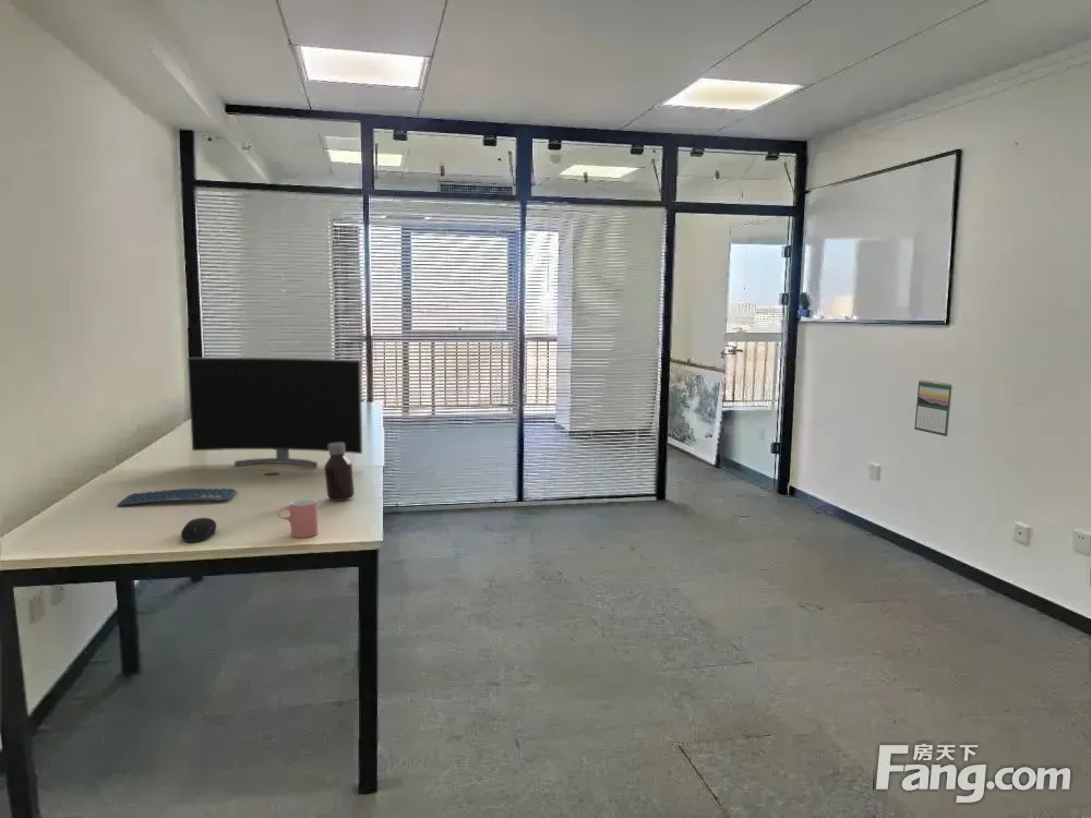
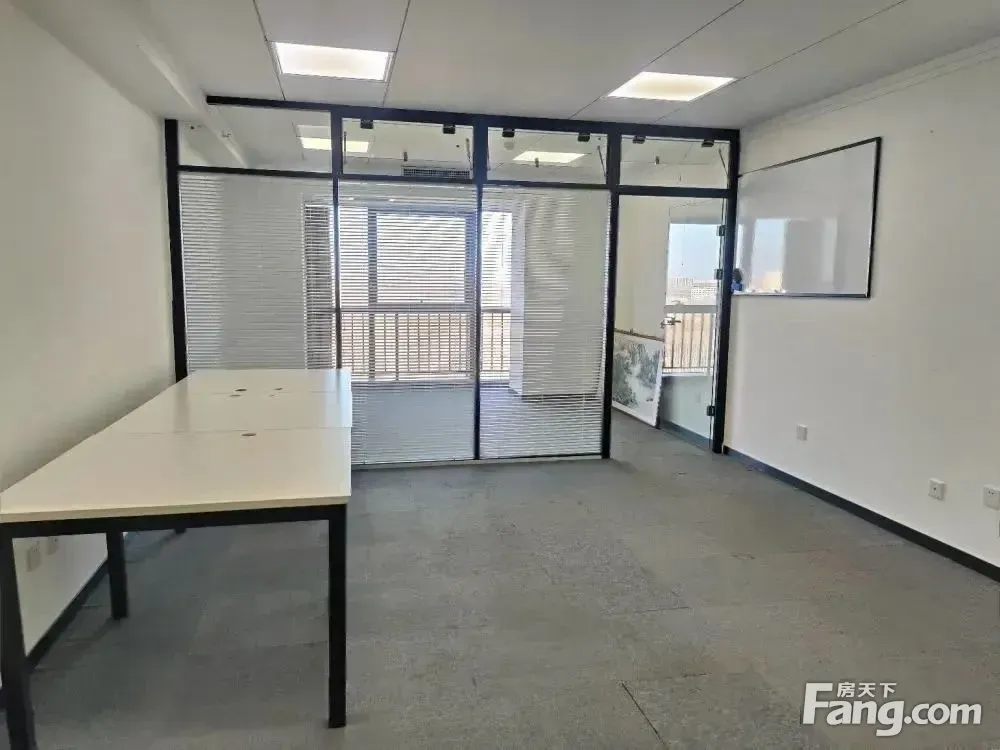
- bottle [323,443,356,502]
- cup [277,497,319,539]
- keyboard [117,488,237,507]
- calendar [913,378,954,437]
- computer mouse [180,517,217,543]
- monitor [187,357,363,469]
